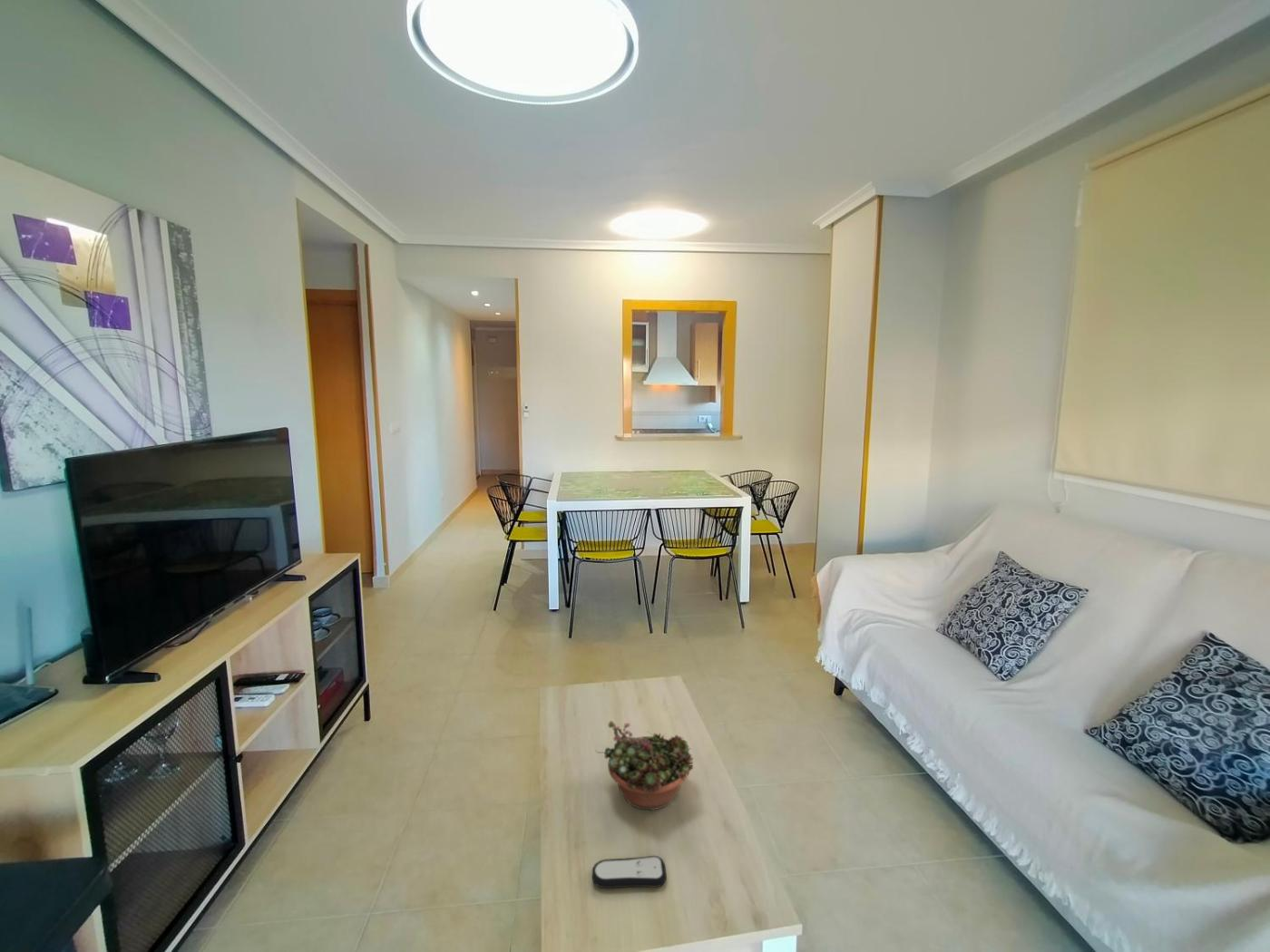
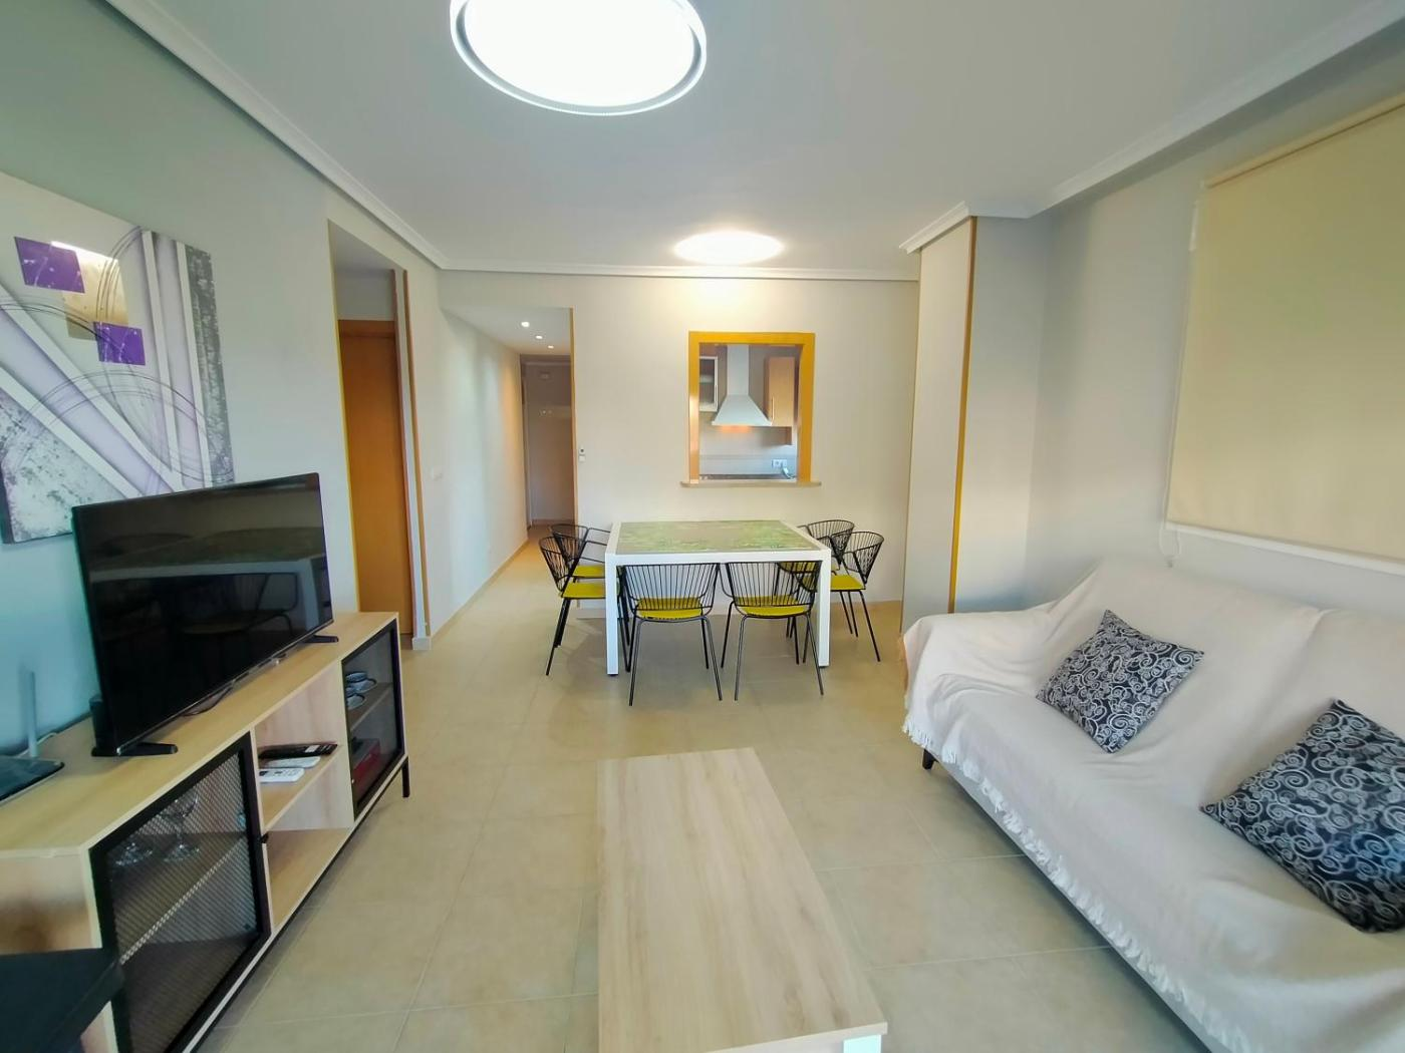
- succulent planter [595,720,694,811]
- remote control [591,855,668,889]
